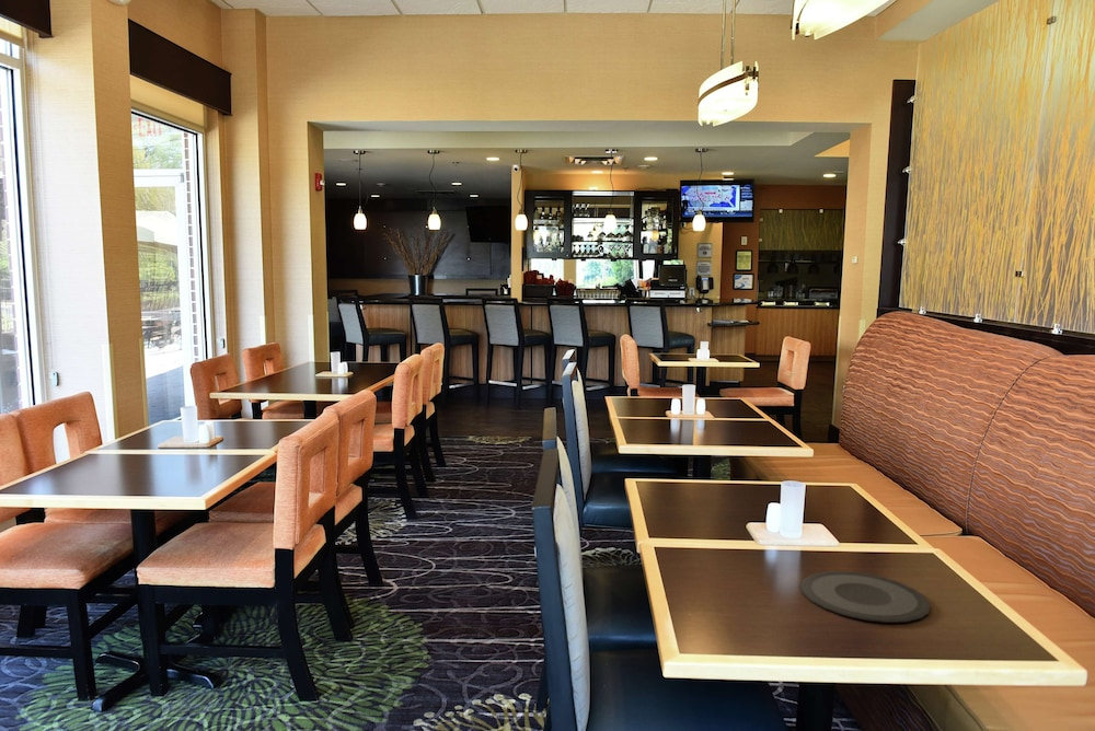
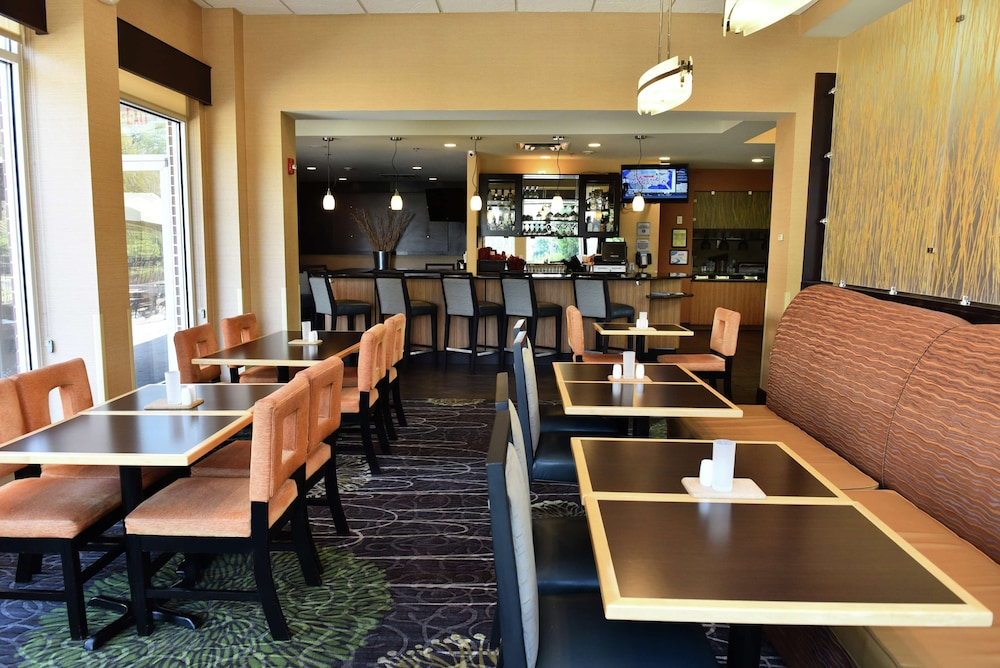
- plate [799,570,932,624]
